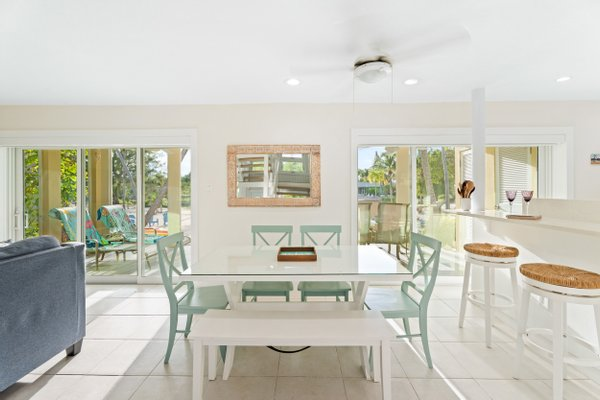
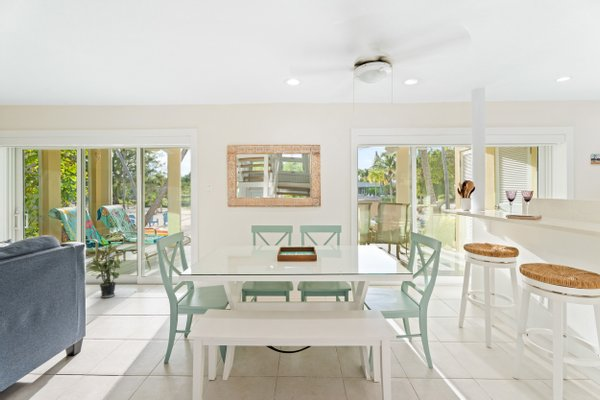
+ potted plant [88,243,125,299]
